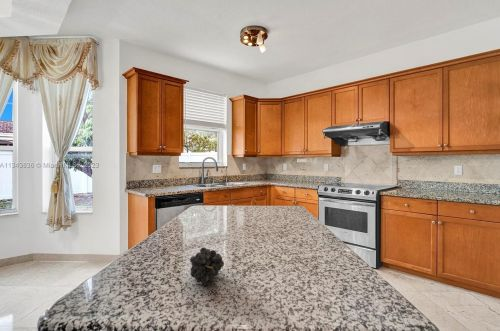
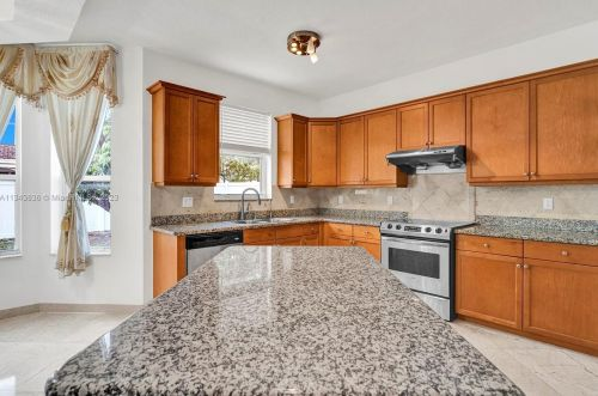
- fruit [189,246,225,285]
